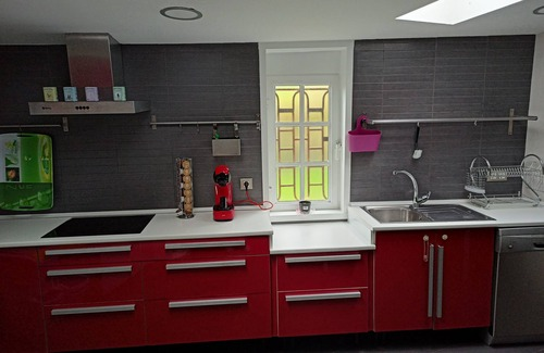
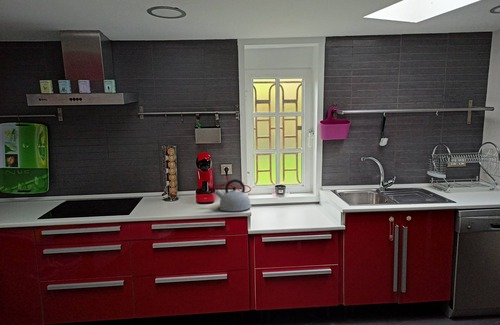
+ kettle [214,178,252,212]
